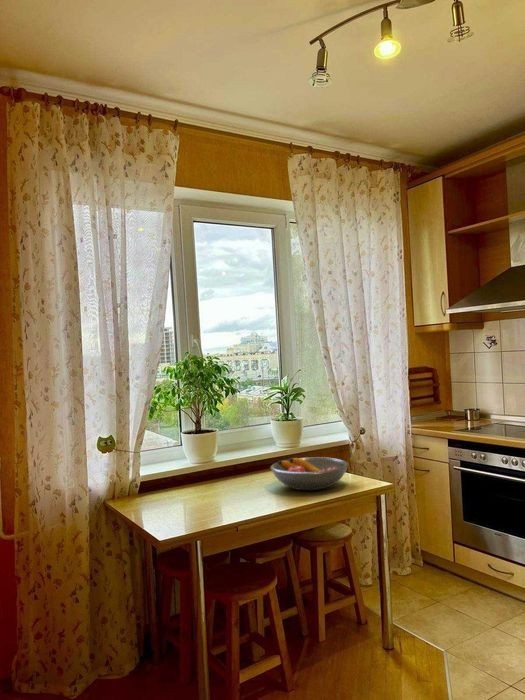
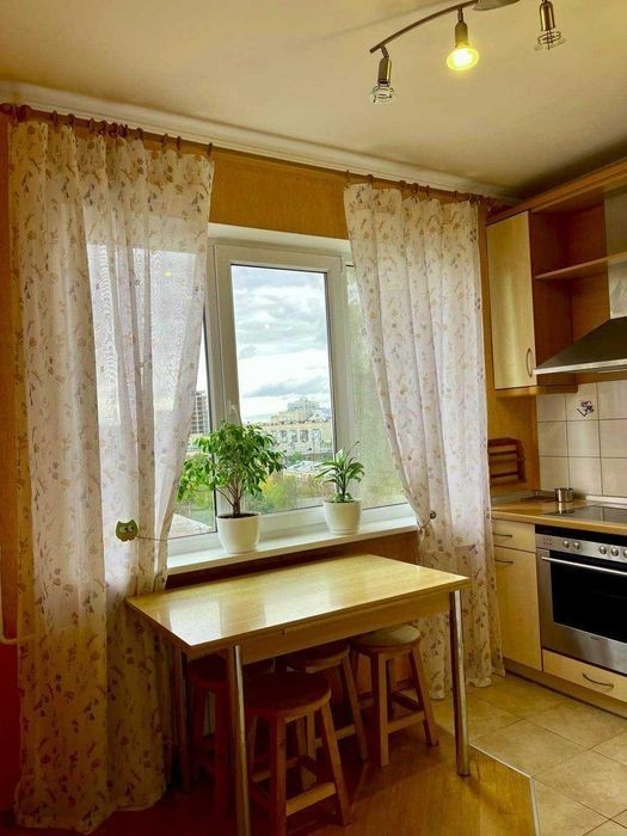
- fruit bowl [269,456,350,491]
